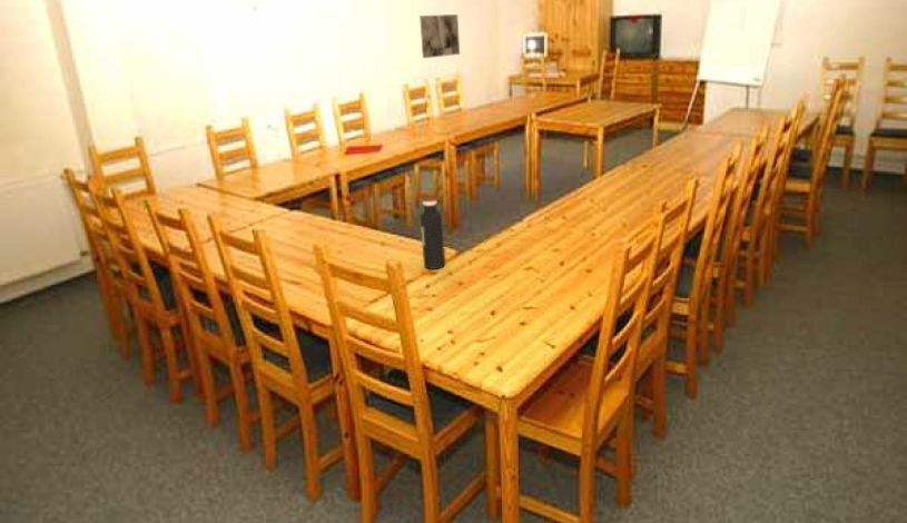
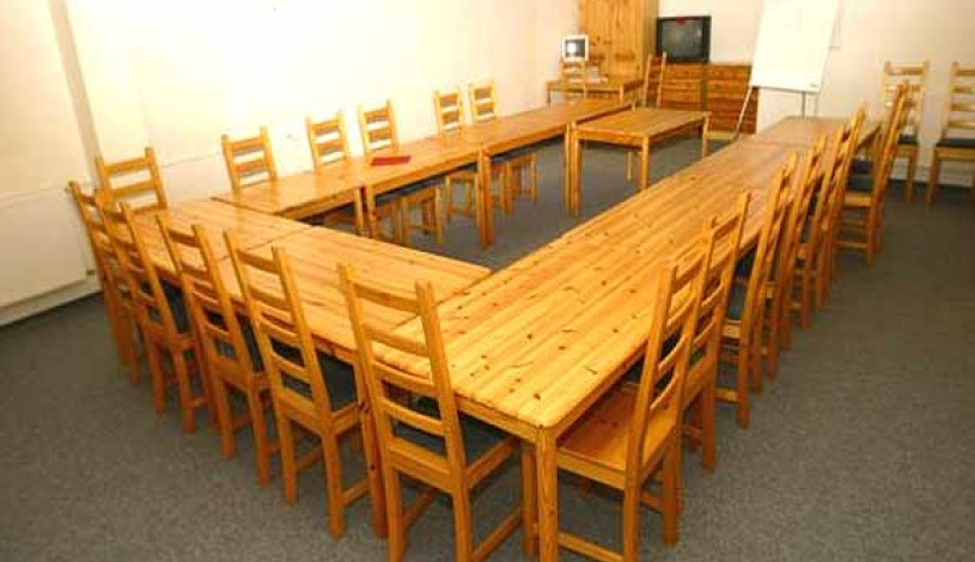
- water bottle [420,196,446,270]
- wall art [418,13,461,59]
